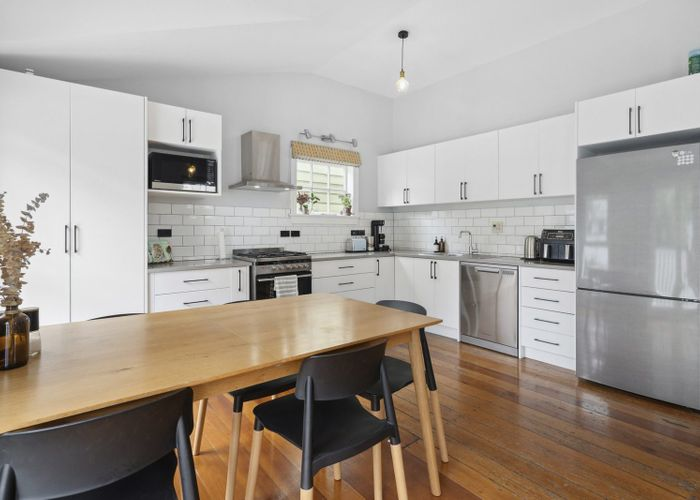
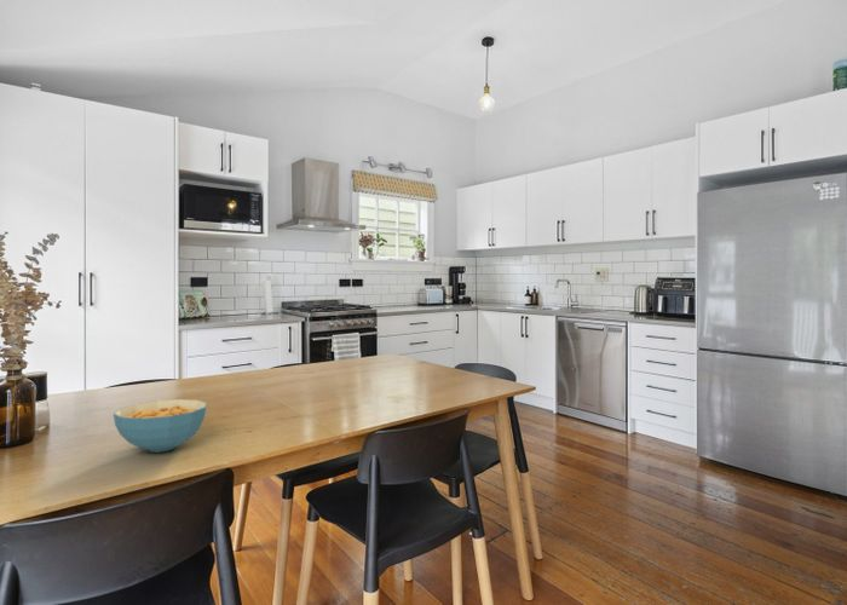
+ cereal bowl [113,398,208,454]
